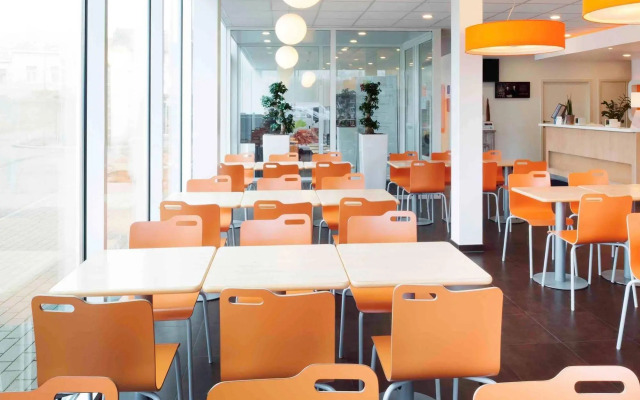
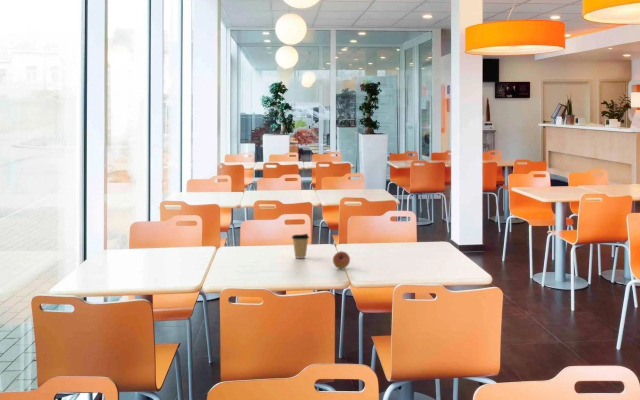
+ coffee cup [291,233,310,259]
+ fruit [332,250,351,270]
